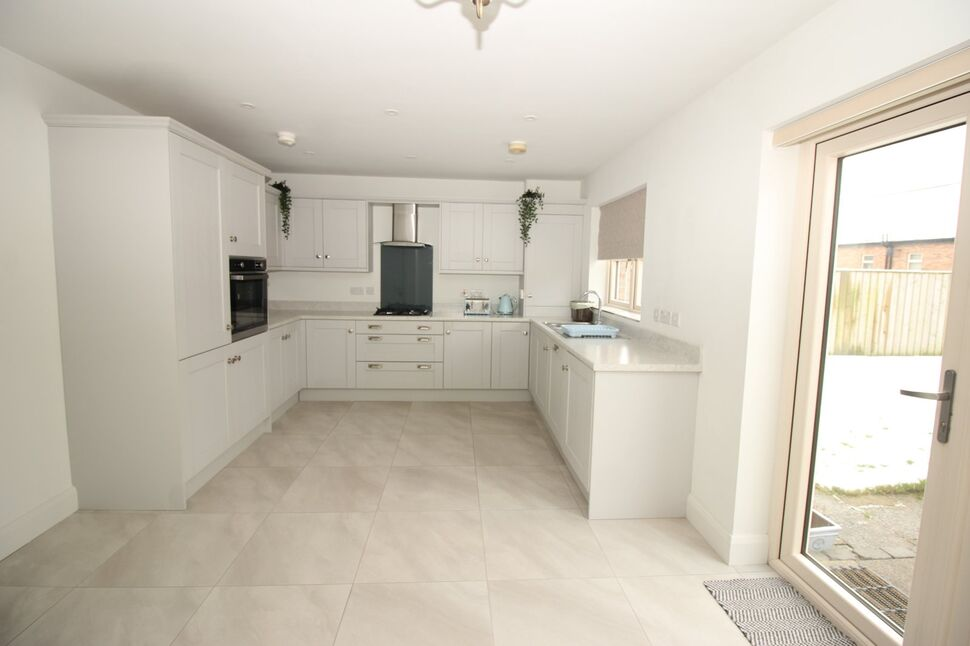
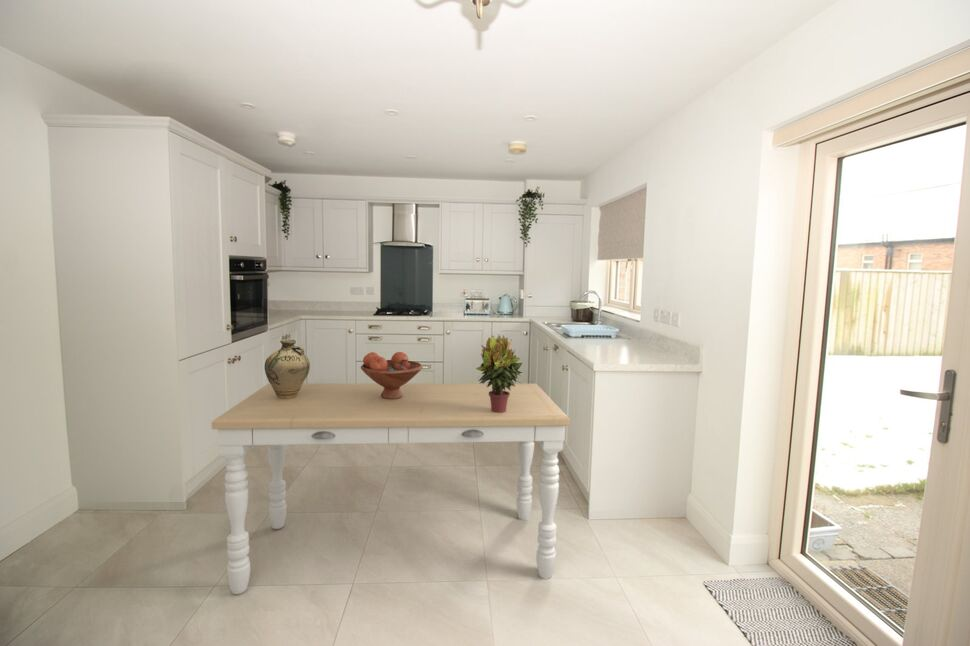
+ fruit bowl [360,351,424,399]
+ jug [264,338,311,399]
+ dining table [210,383,571,595]
+ potted plant [475,333,524,413]
